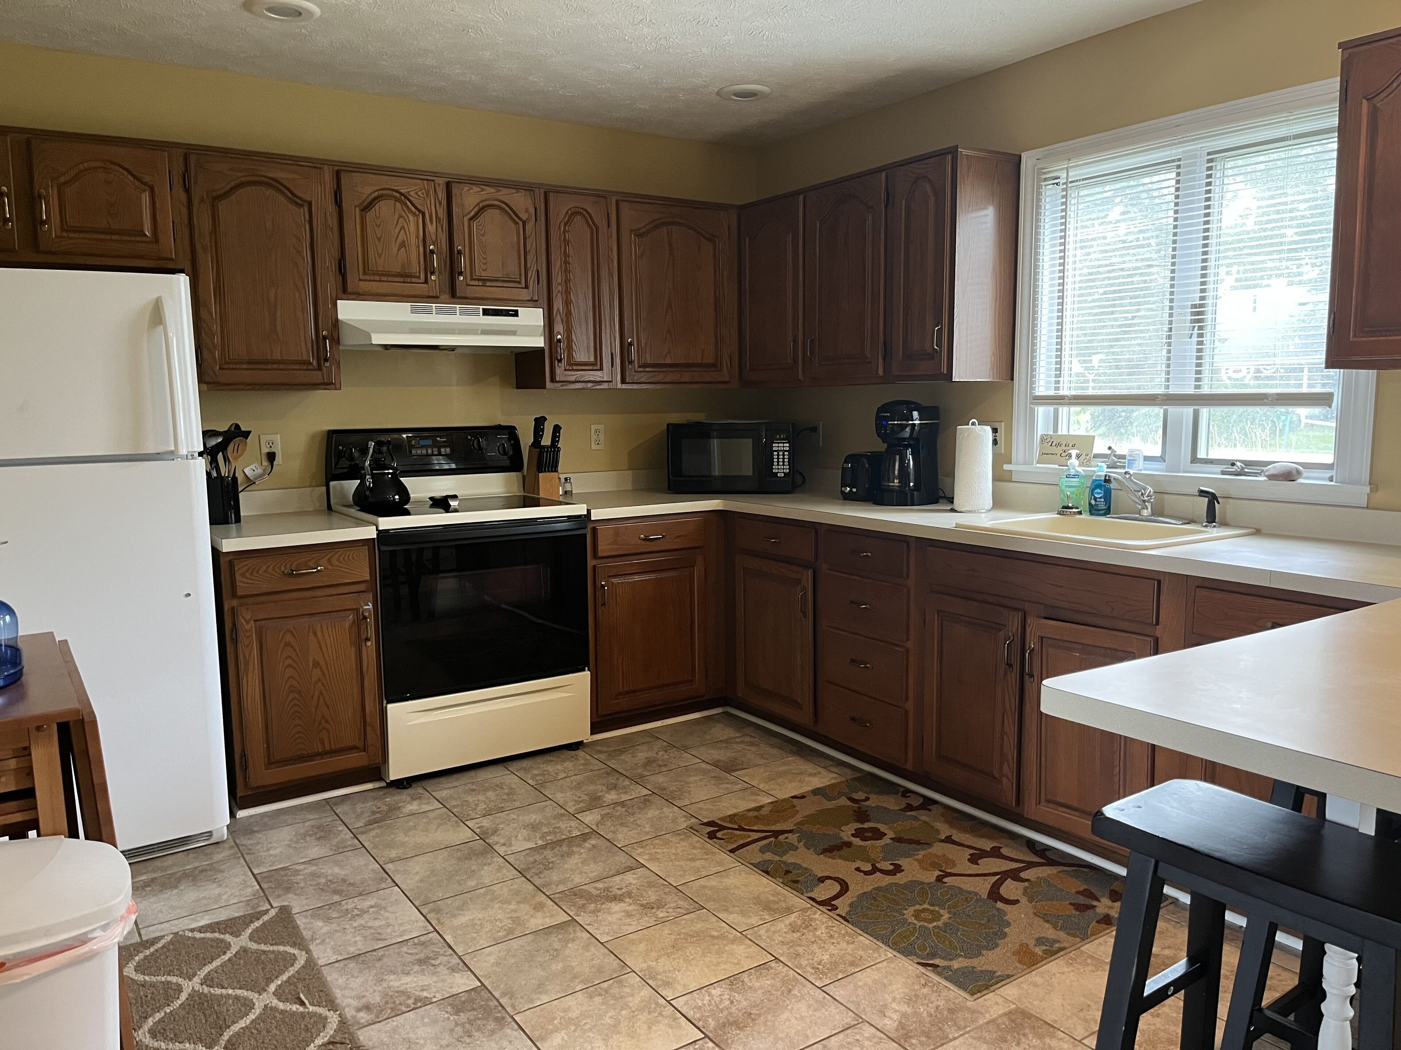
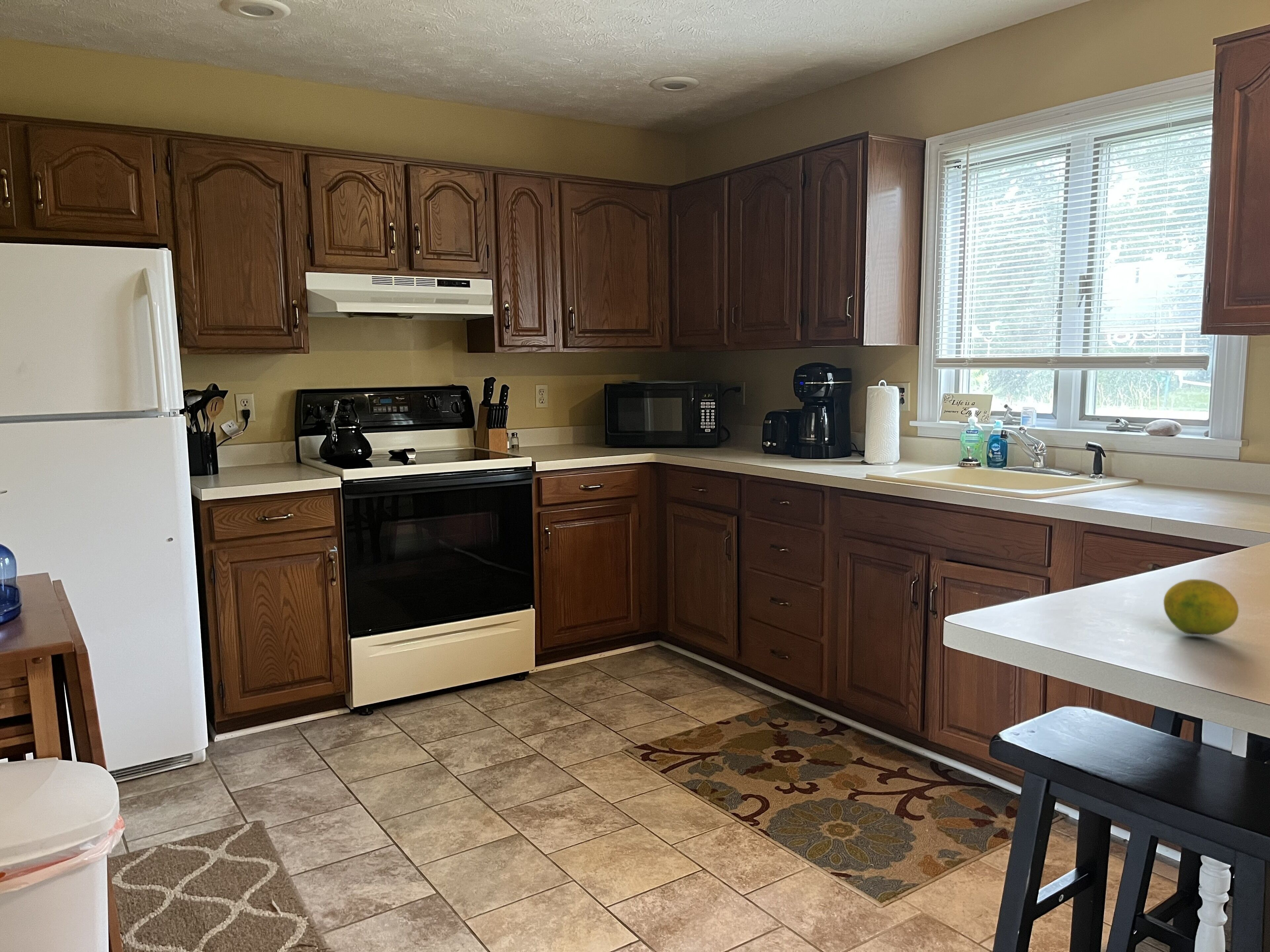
+ fruit [1163,579,1239,636]
